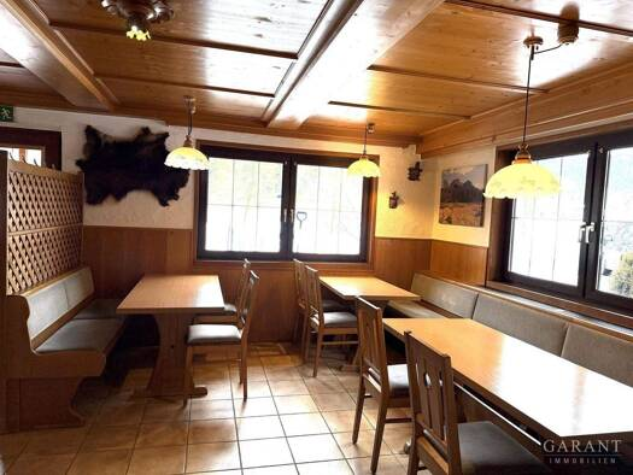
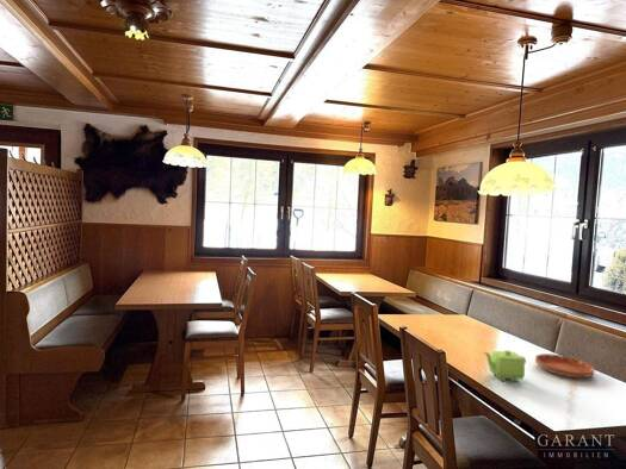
+ saucer [534,352,596,379]
+ teapot [483,349,527,383]
